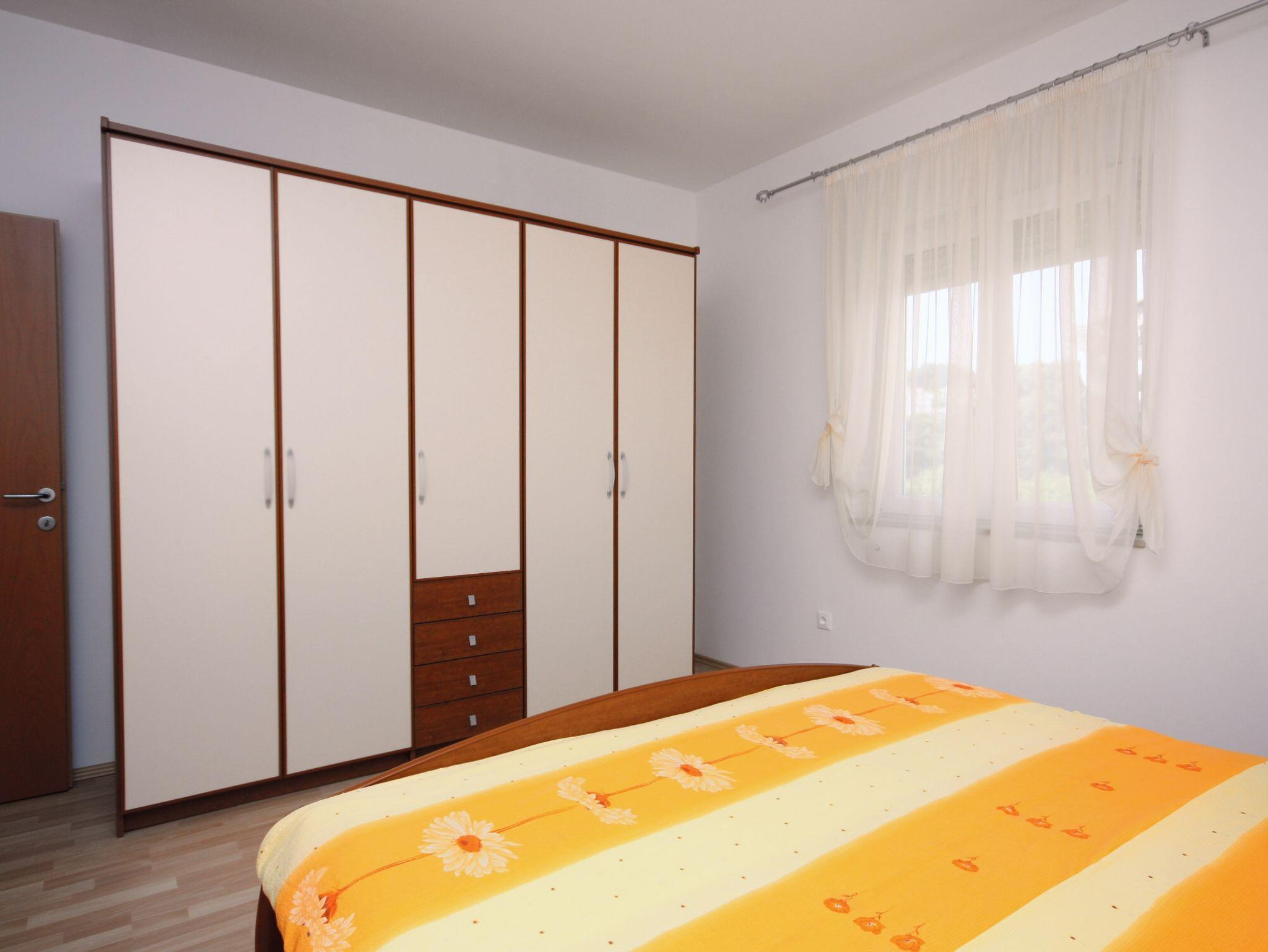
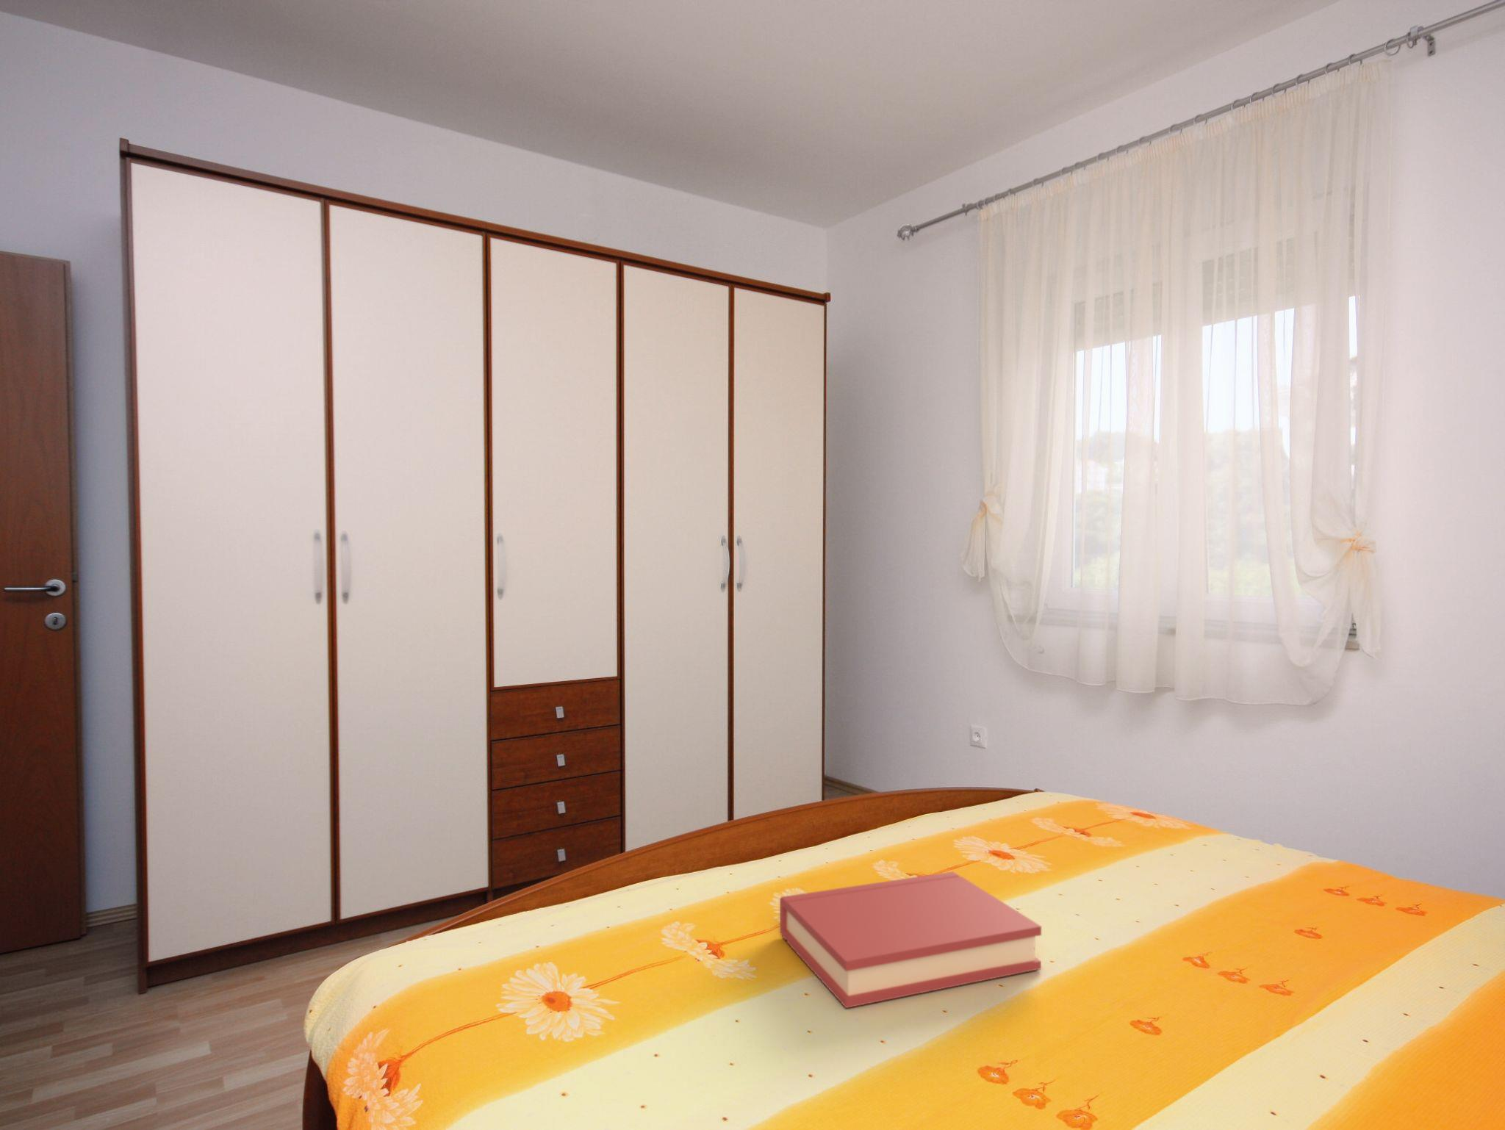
+ hardback book [779,870,1042,1009]
